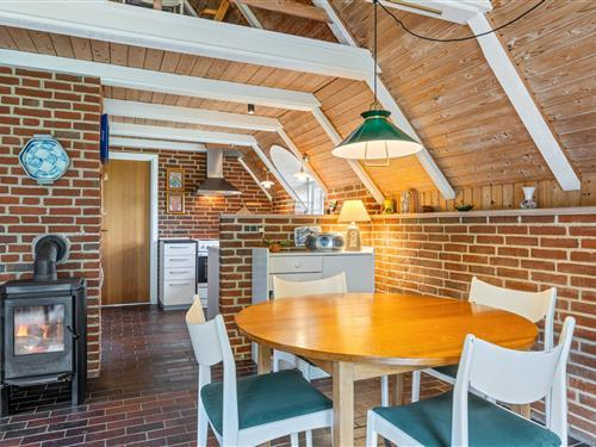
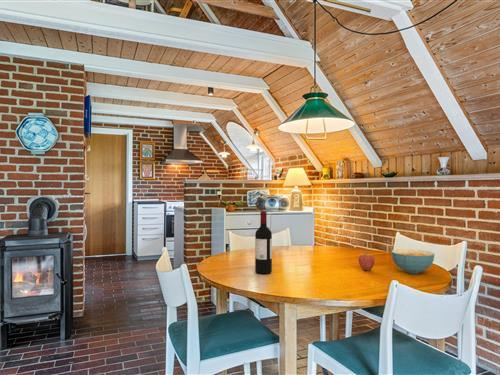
+ fruit [357,250,376,272]
+ wine bottle [254,210,273,275]
+ cereal bowl [390,248,435,274]
